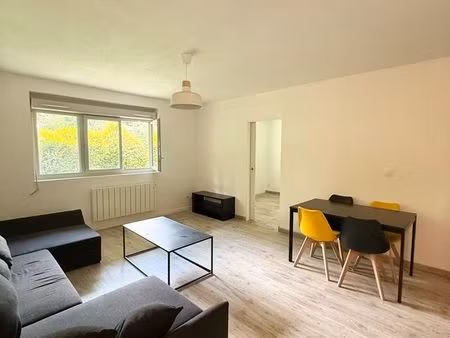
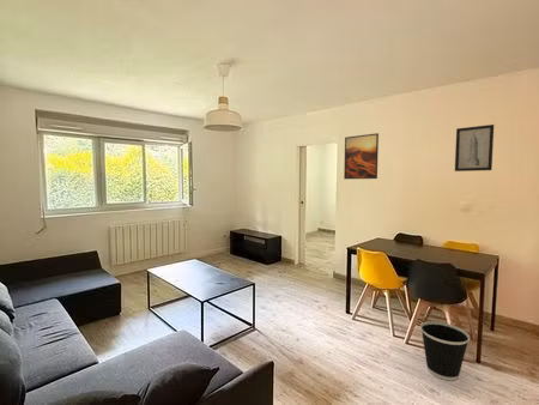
+ wastebasket [419,320,471,381]
+ wall art [454,123,495,173]
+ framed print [343,132,380,180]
